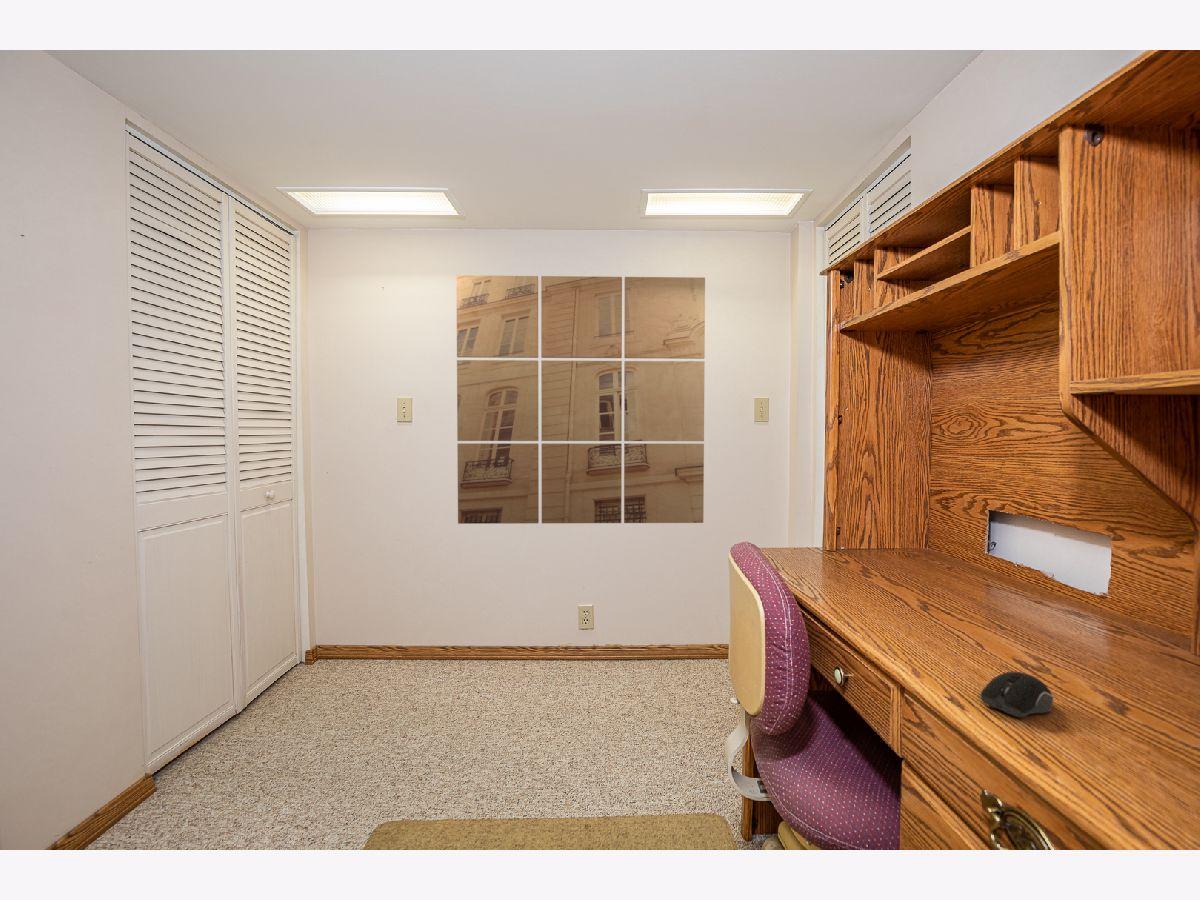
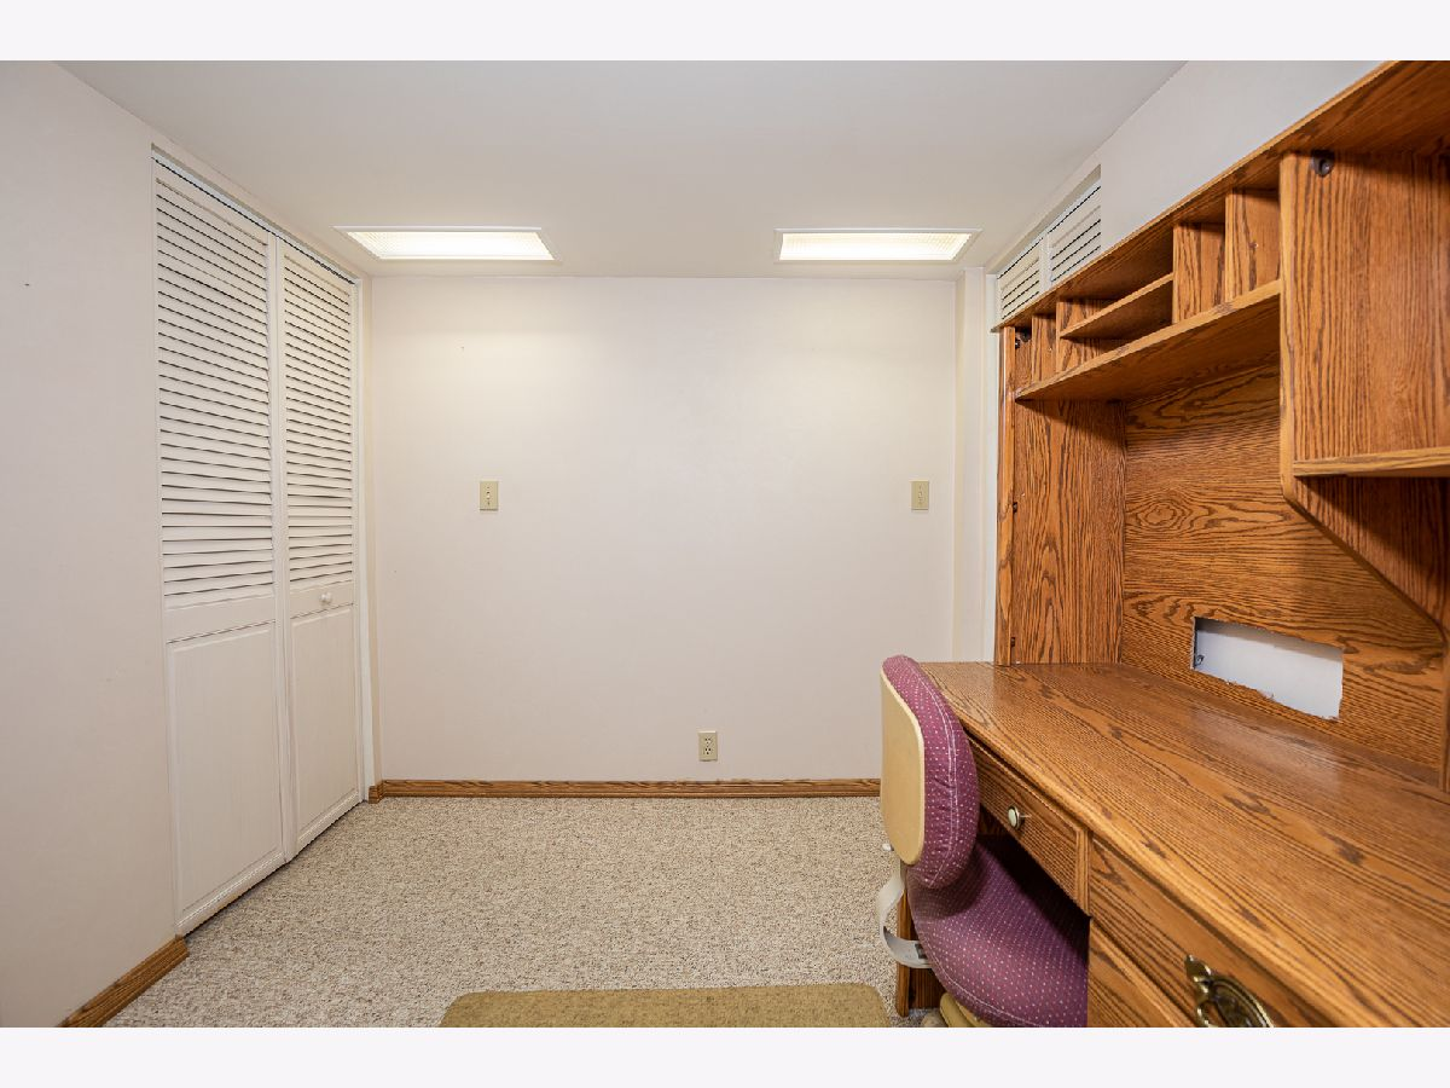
- computer mouse [979,671,1054,718]
- wall art [455,274,706,525]
